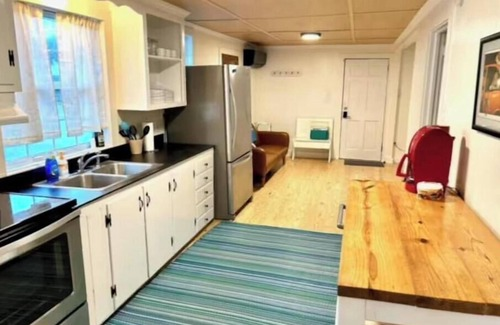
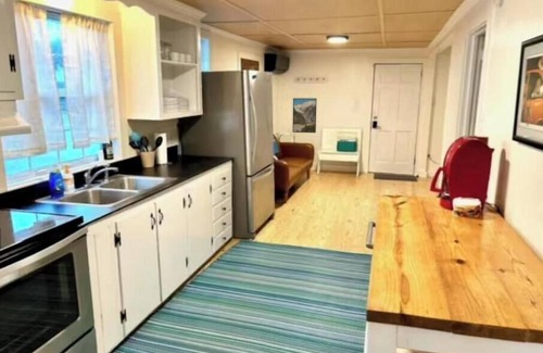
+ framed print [291,97,318,134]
